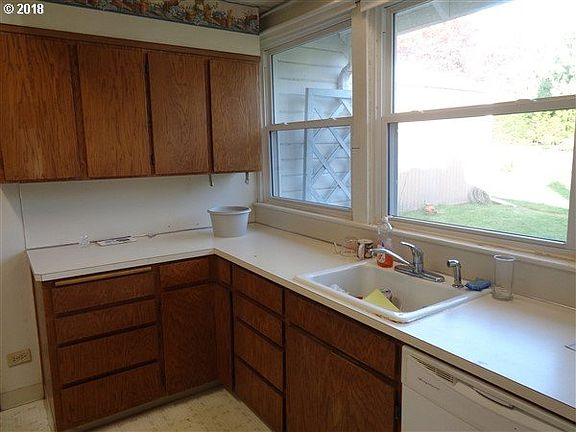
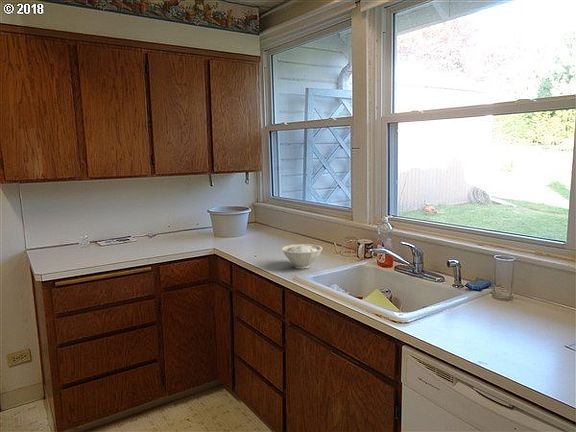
+ bowl [281,243,323,270]
